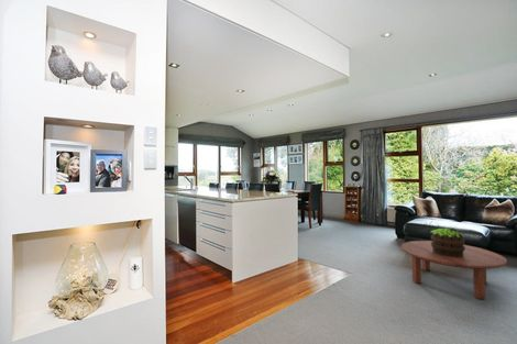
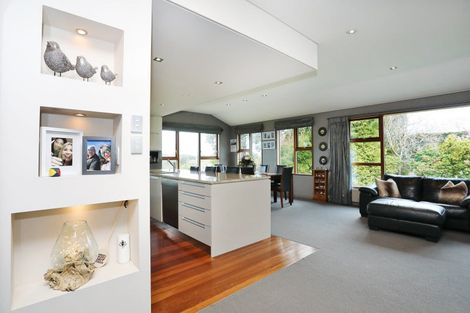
- coffee table [400,240,508,300]
- potted plant [429,228,466,257]
